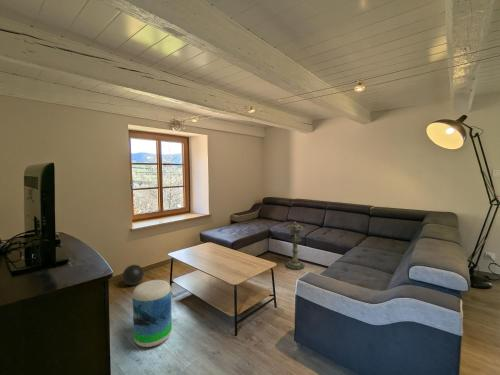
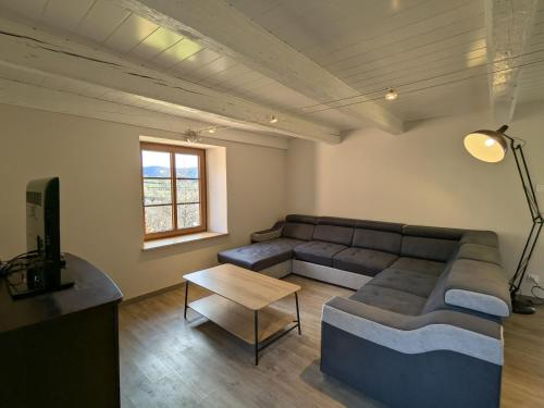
- stool [132,279,173,348]
- lantern [285,221,306,271]
- ball [121,264,145,286]
